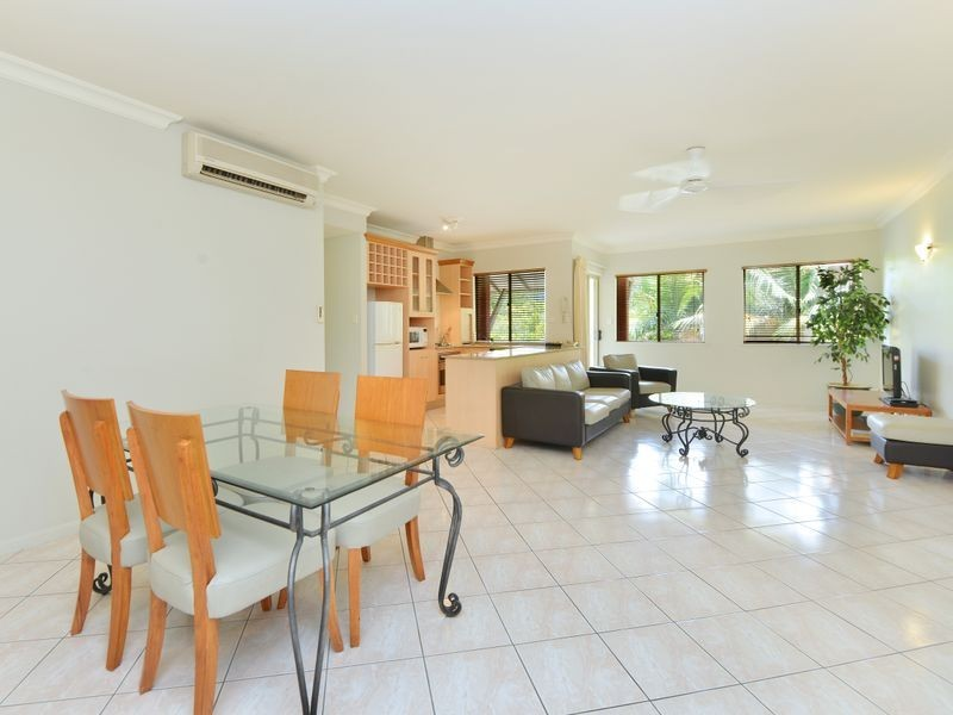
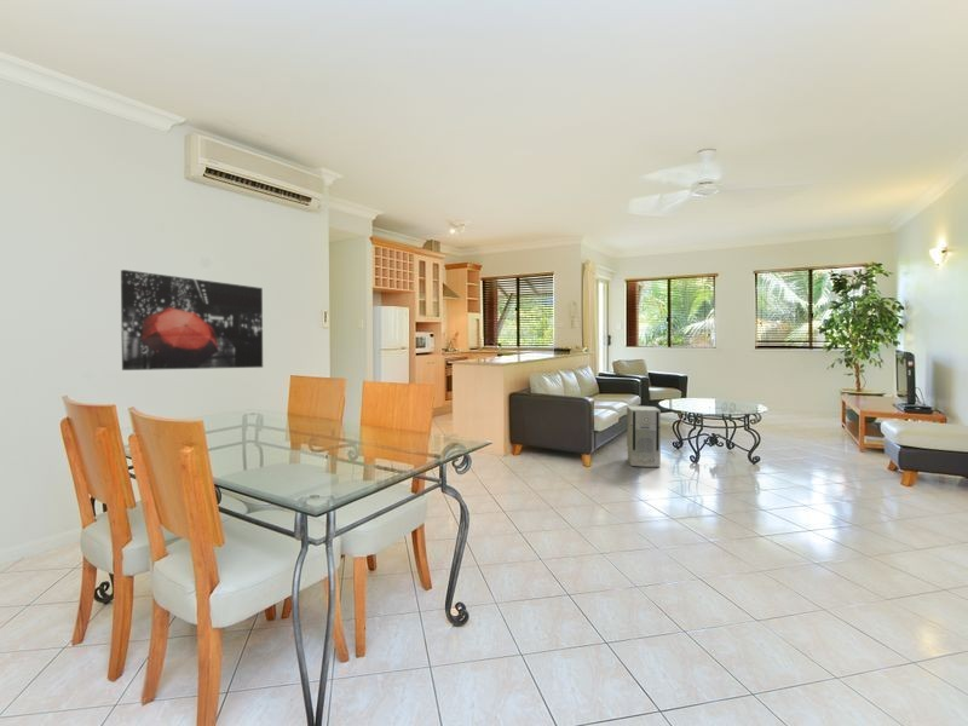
+ wall art [120,269,264,371]
+ air purifier [626,405,662,468]
